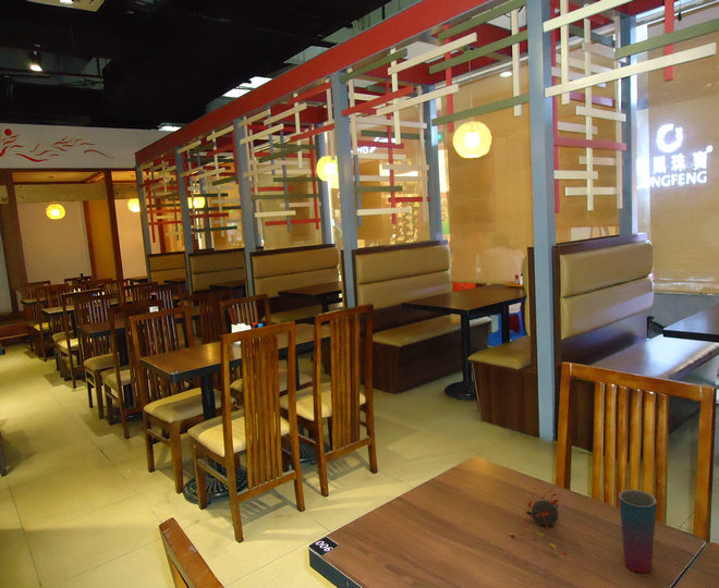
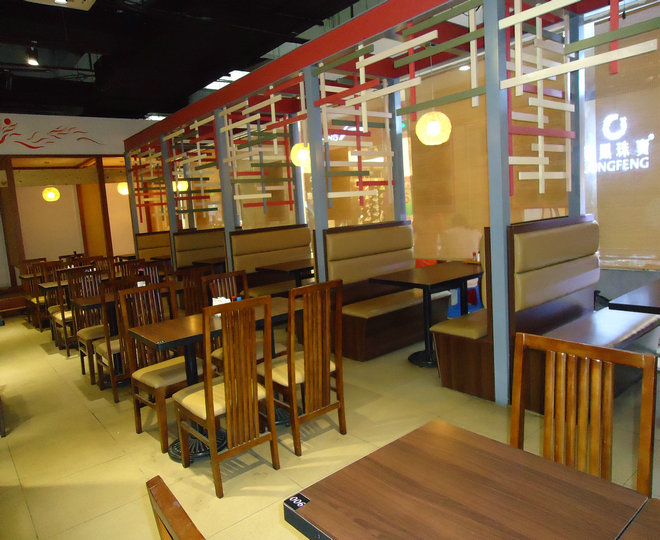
- teapot [508,487,580,567]
- cup [618,489,657,574]
